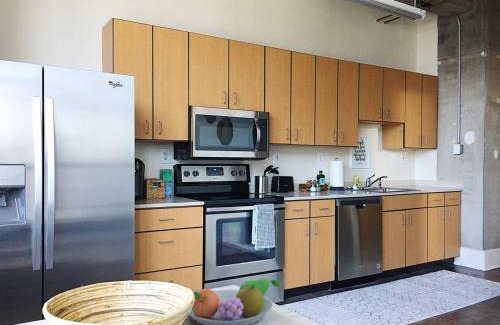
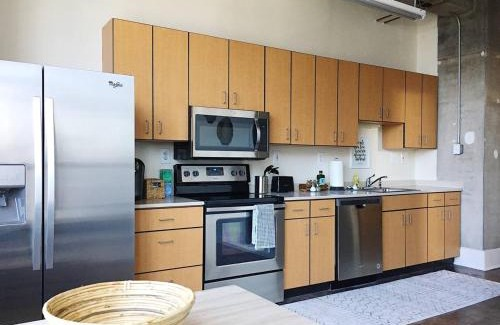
- fruit bowl [188,278,280,325]
